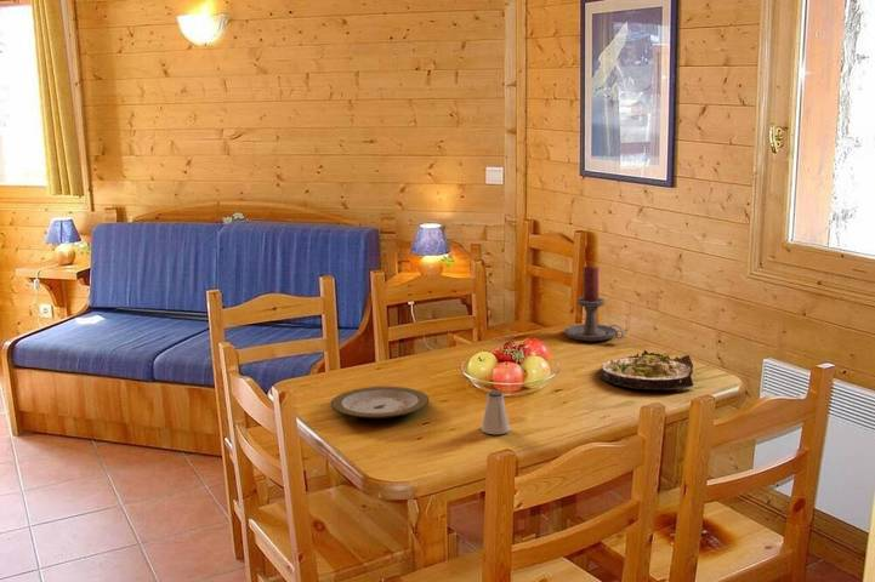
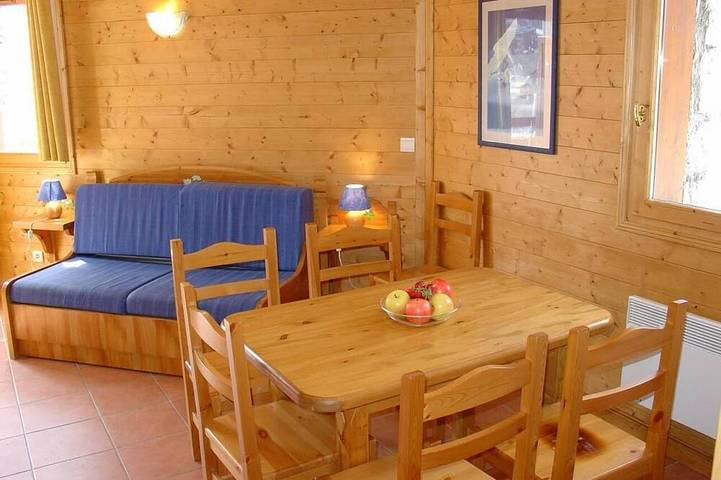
- candle holder [563,264,626,342]
- plate [330,386,431,420]
- saltshaker [481,389,511,435]
- salad plate [598,349,694,390]
